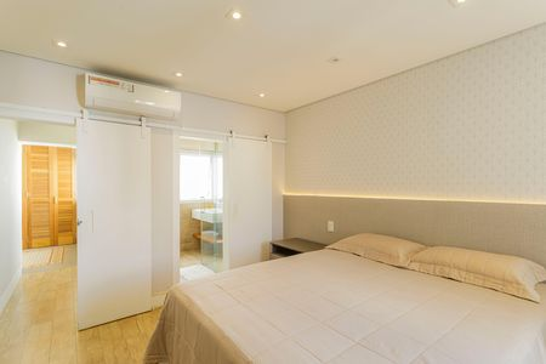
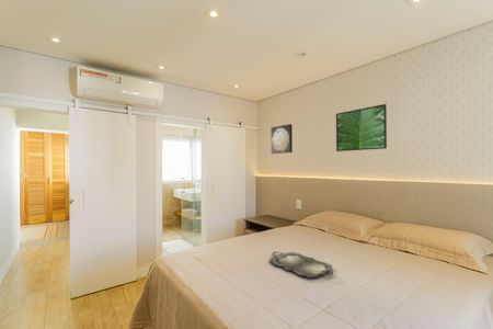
+ serving tray [268,251,334,279]
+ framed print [335,103,388,152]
+ wall art [270,123,294,155]
